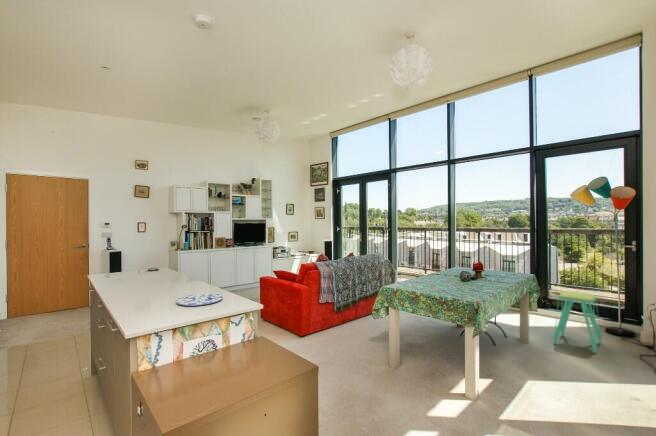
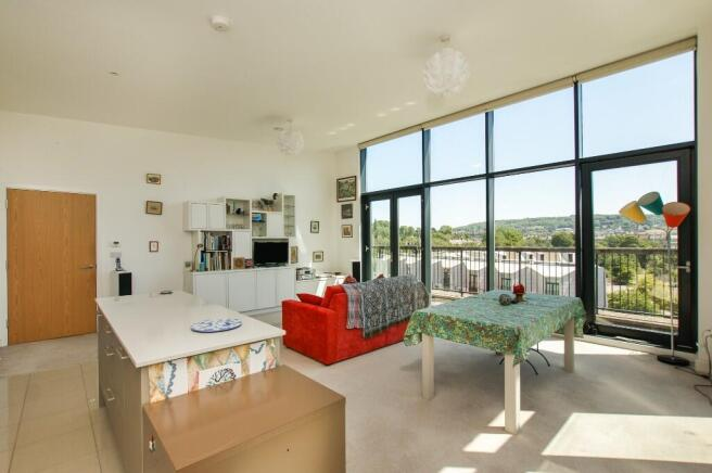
- stool [552,290,603,354]
